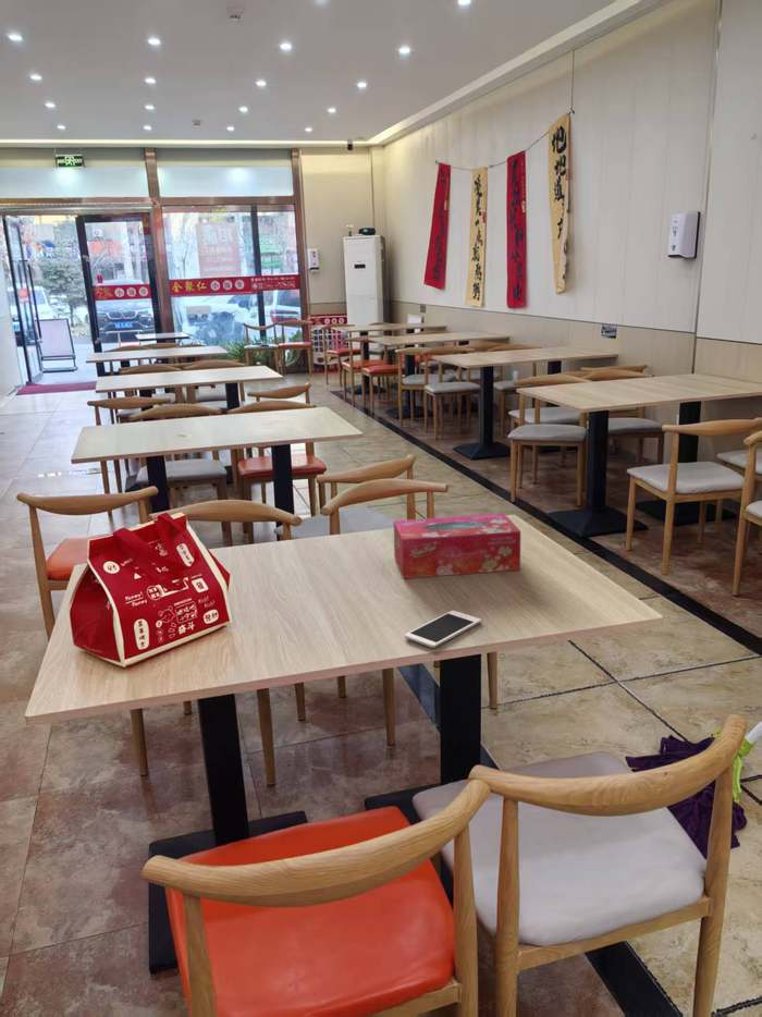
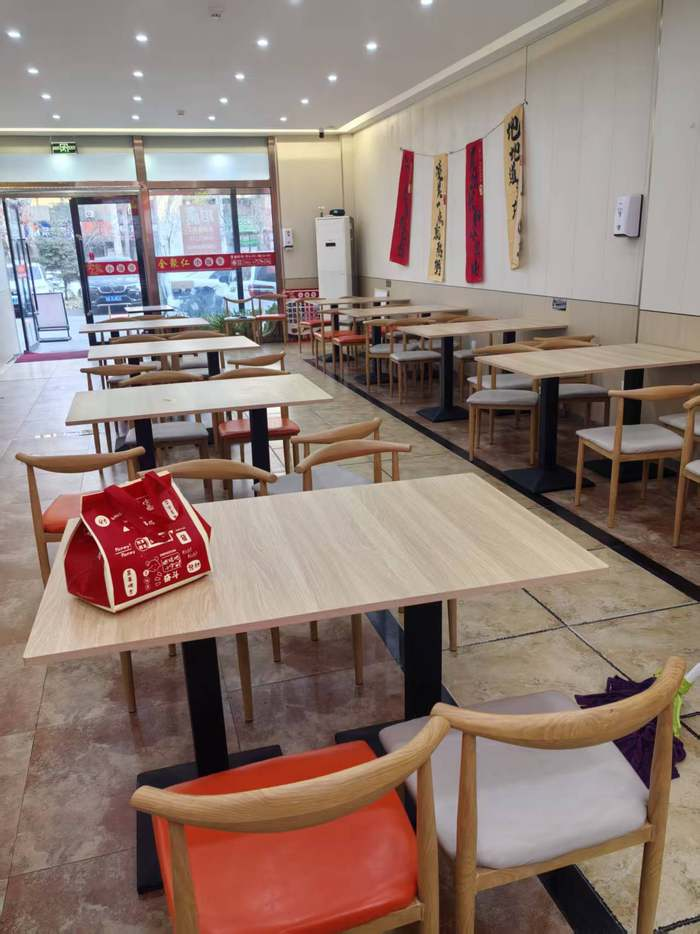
- cell phone [404,610,482,649]
- tissue box [393,513,521,579]
